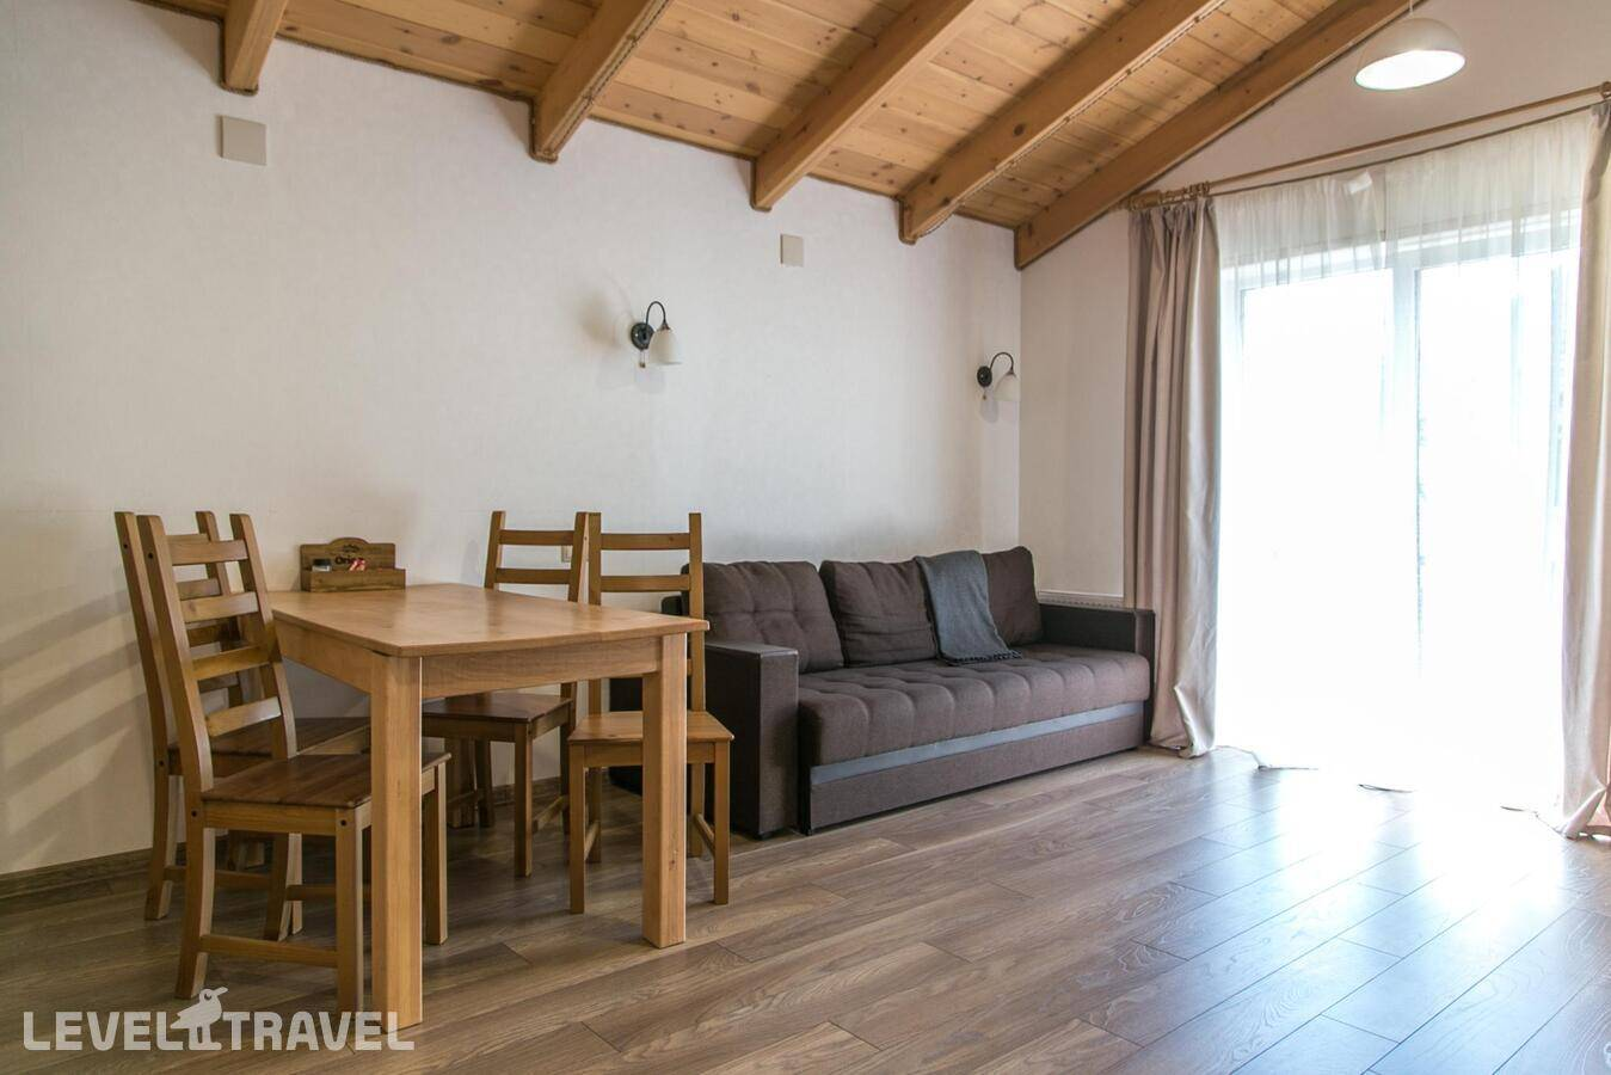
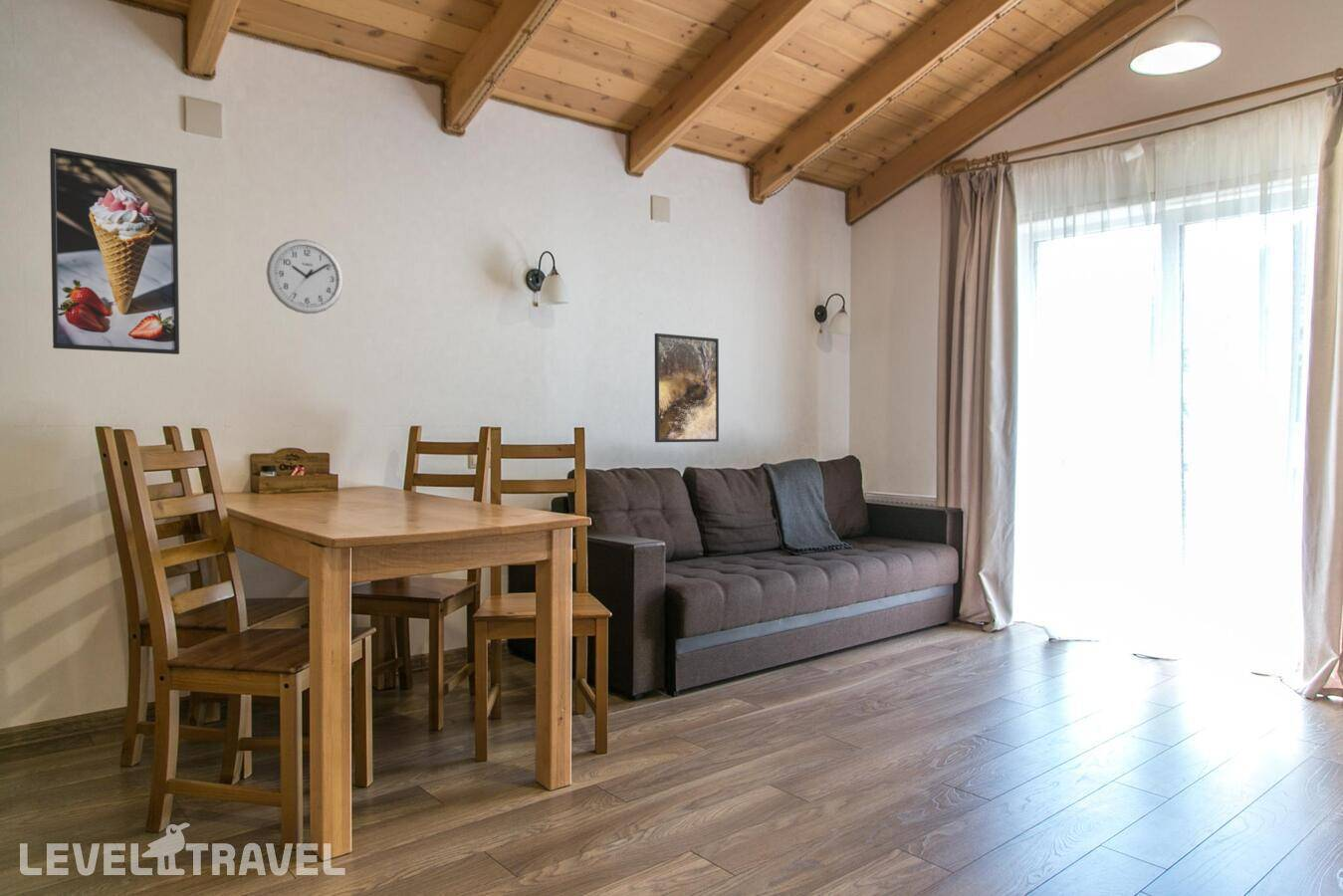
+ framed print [49,147,180,355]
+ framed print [654,333,720,443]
+ wall clock [266,239,345,315]
